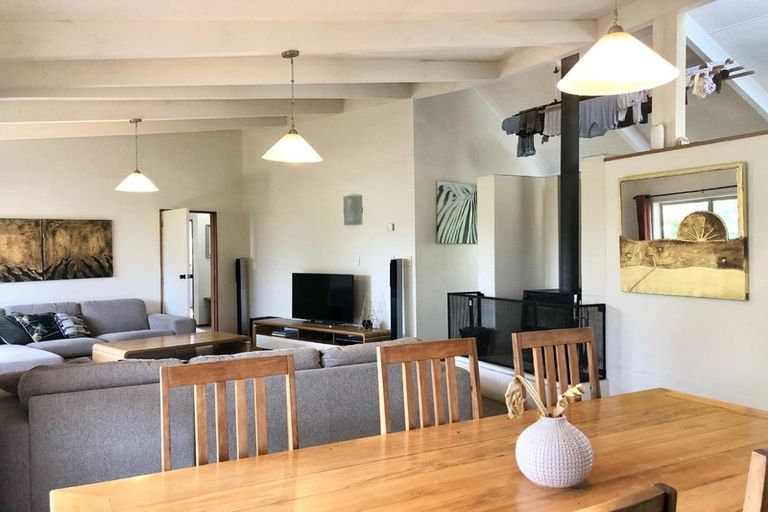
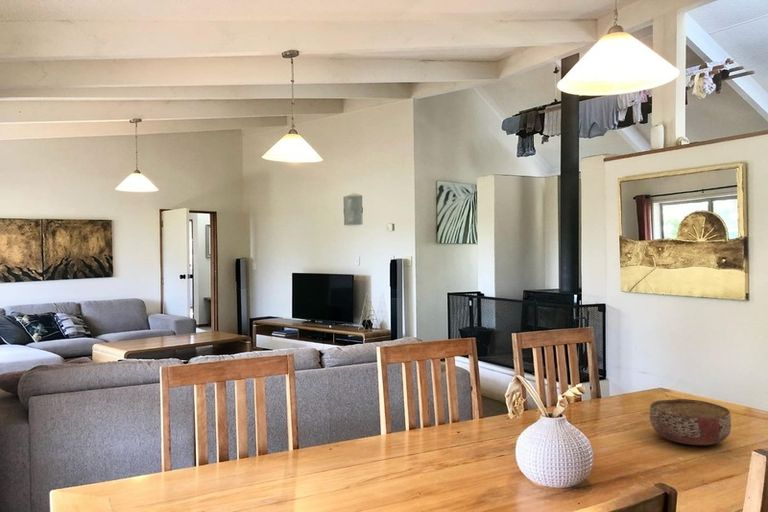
+ bowl [649,398,732,446]
